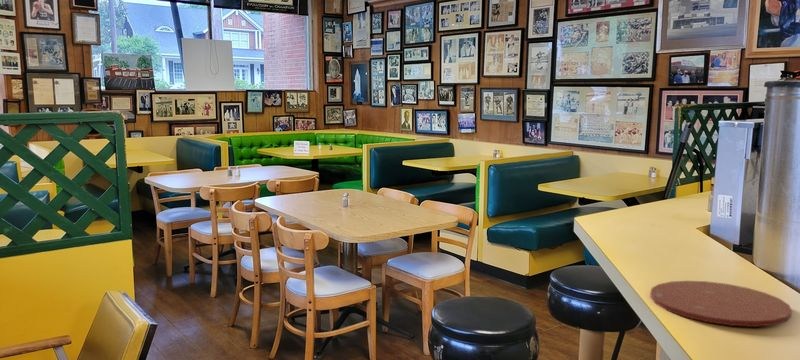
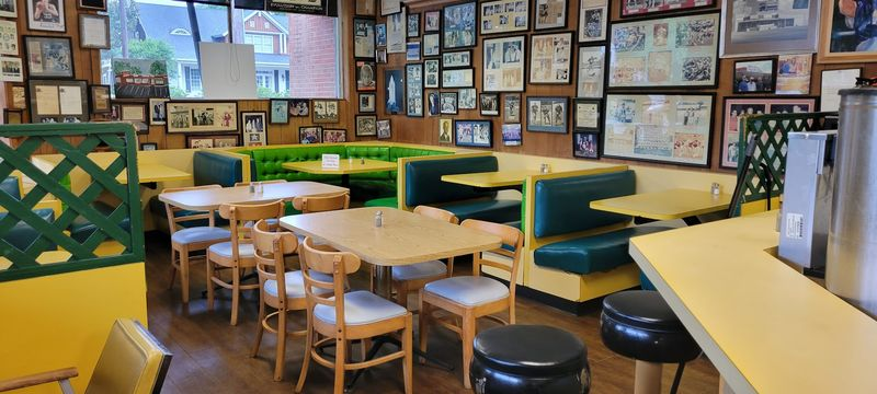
- plate [649,280,793,328]
